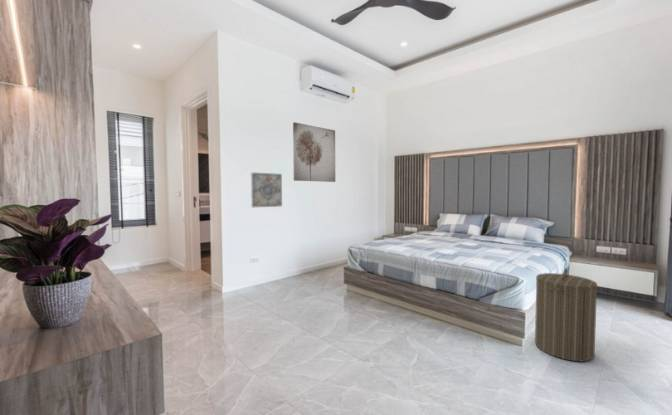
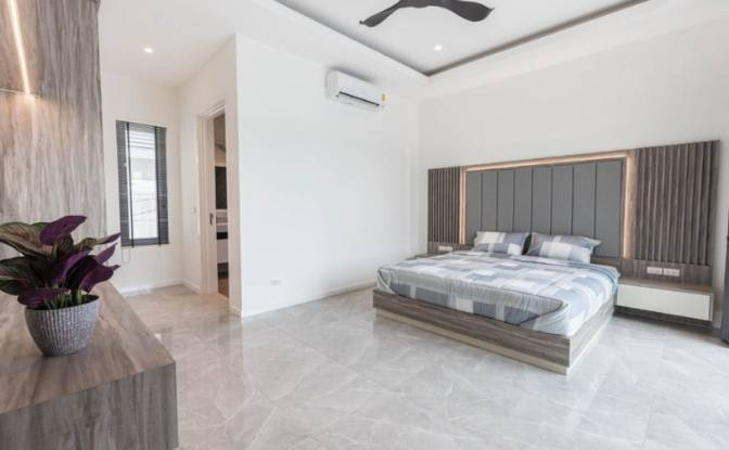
- wall art [292,121,336,183]
- wall art [250,171,283,208]
- laundry hamper [534,267,598,362]
